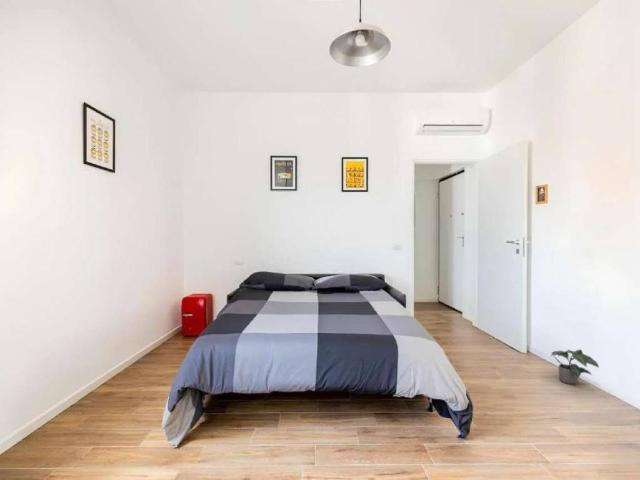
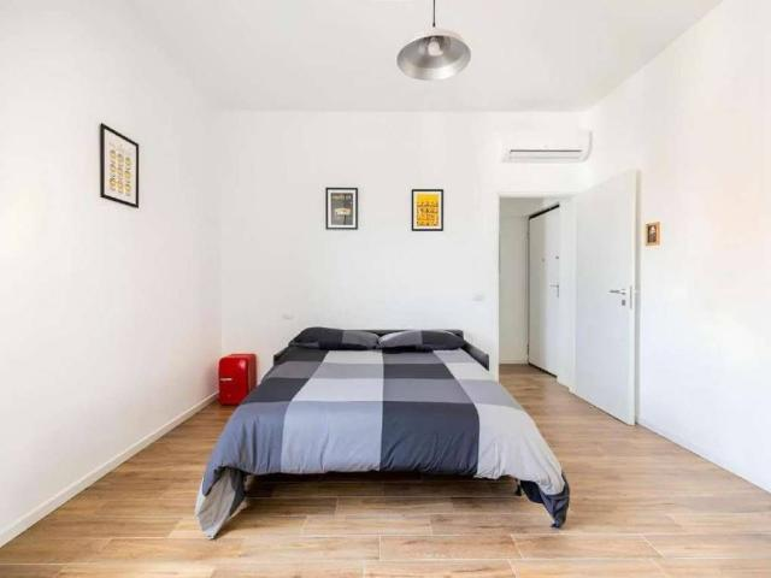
- potted plant [549,348,600,385]
